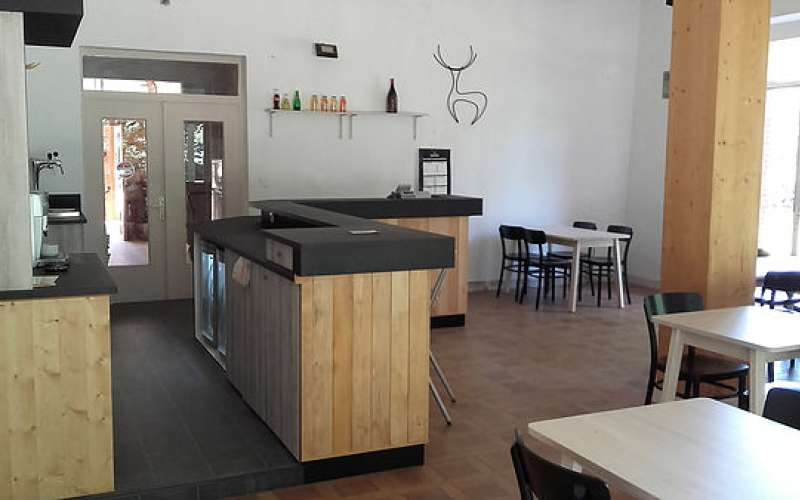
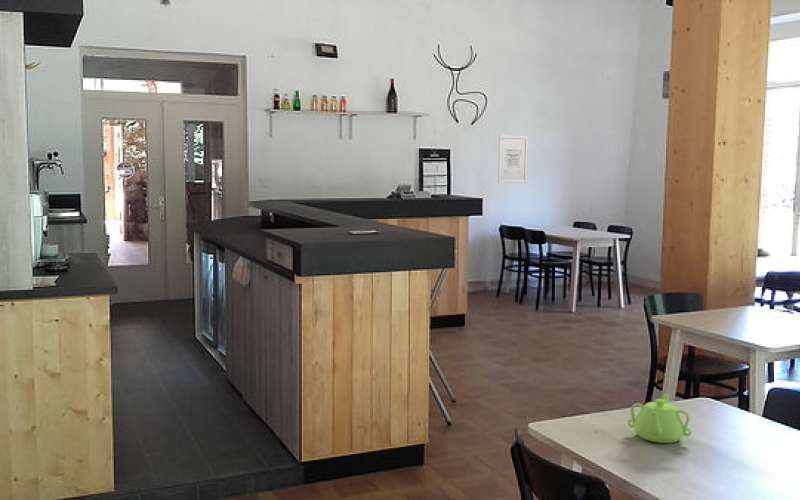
+ teapot [627,391,693,444]
+ wall art [497,134,529,184]
